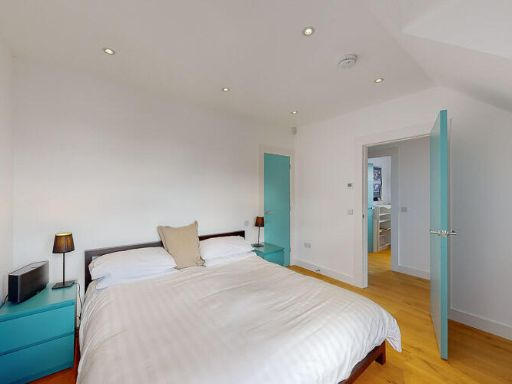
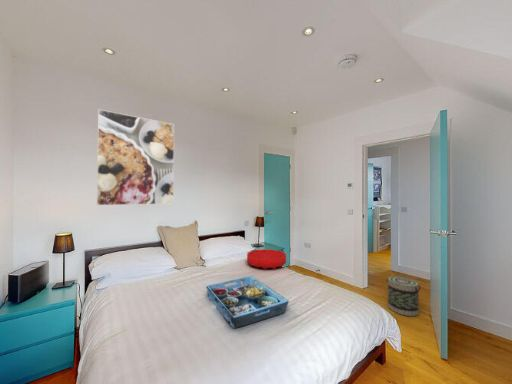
+ basket [385,276,422,317]
+ cushion [246,248,287,270]
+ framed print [96,108,175,206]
+ serving tray [205,275,290,330]
